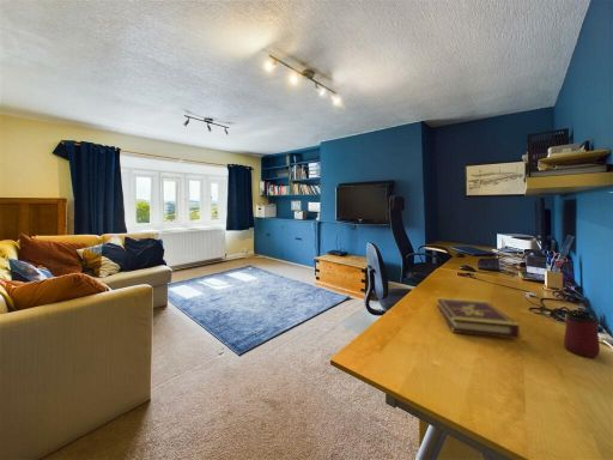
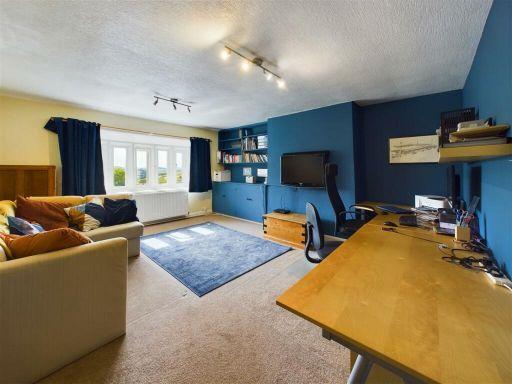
- book [436,296,520,340]
- mug [563,313,601,358]
